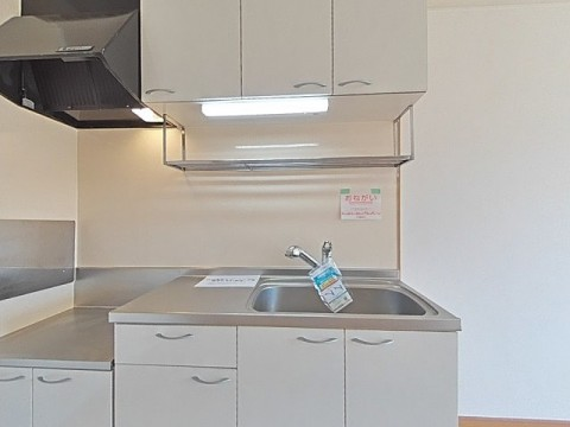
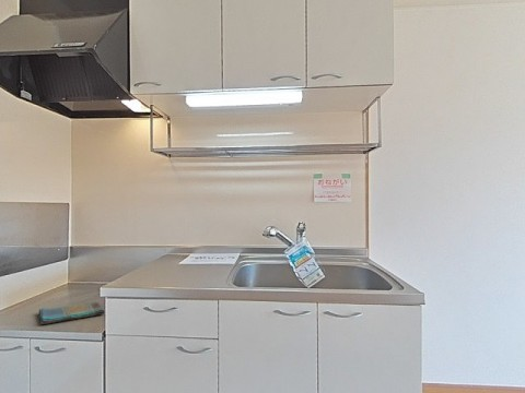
+ dish towel [38,300,106,325]
